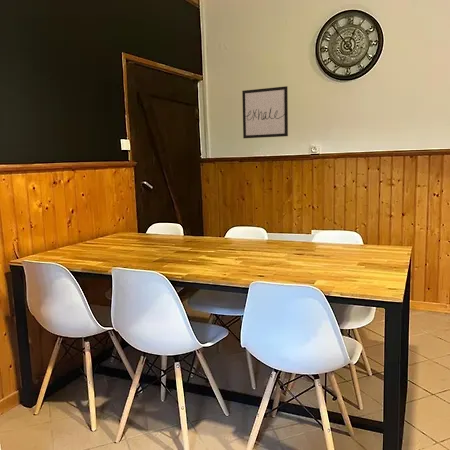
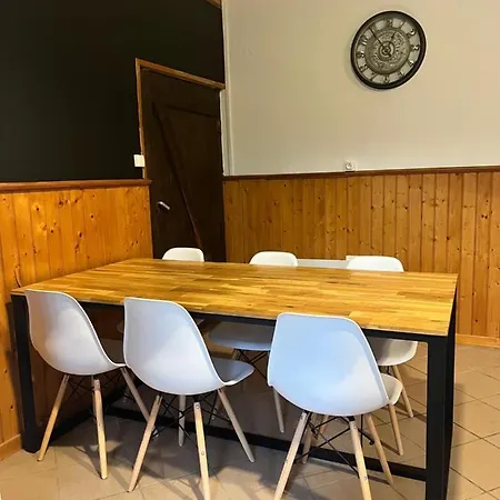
- wall art [241,85,289,139]
